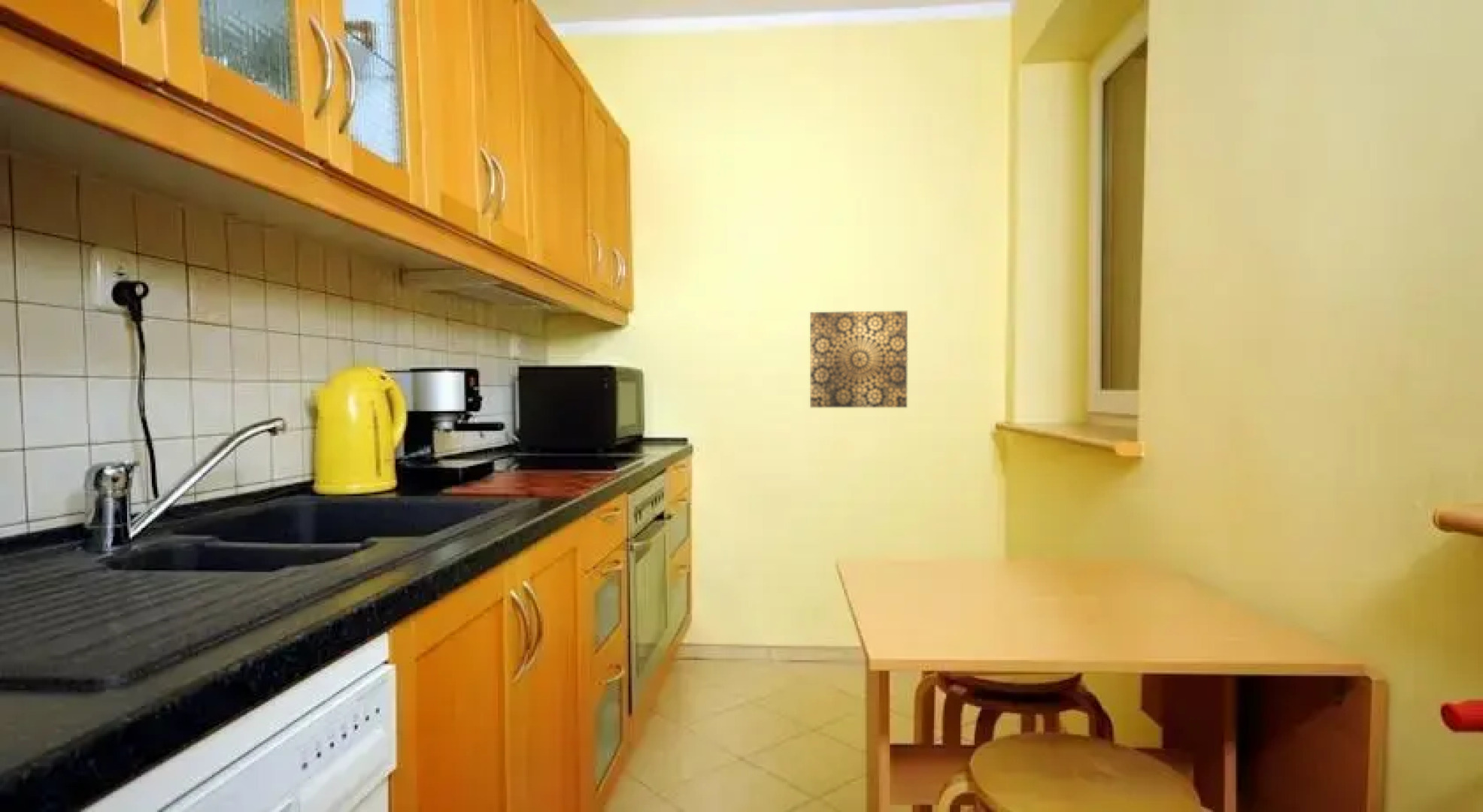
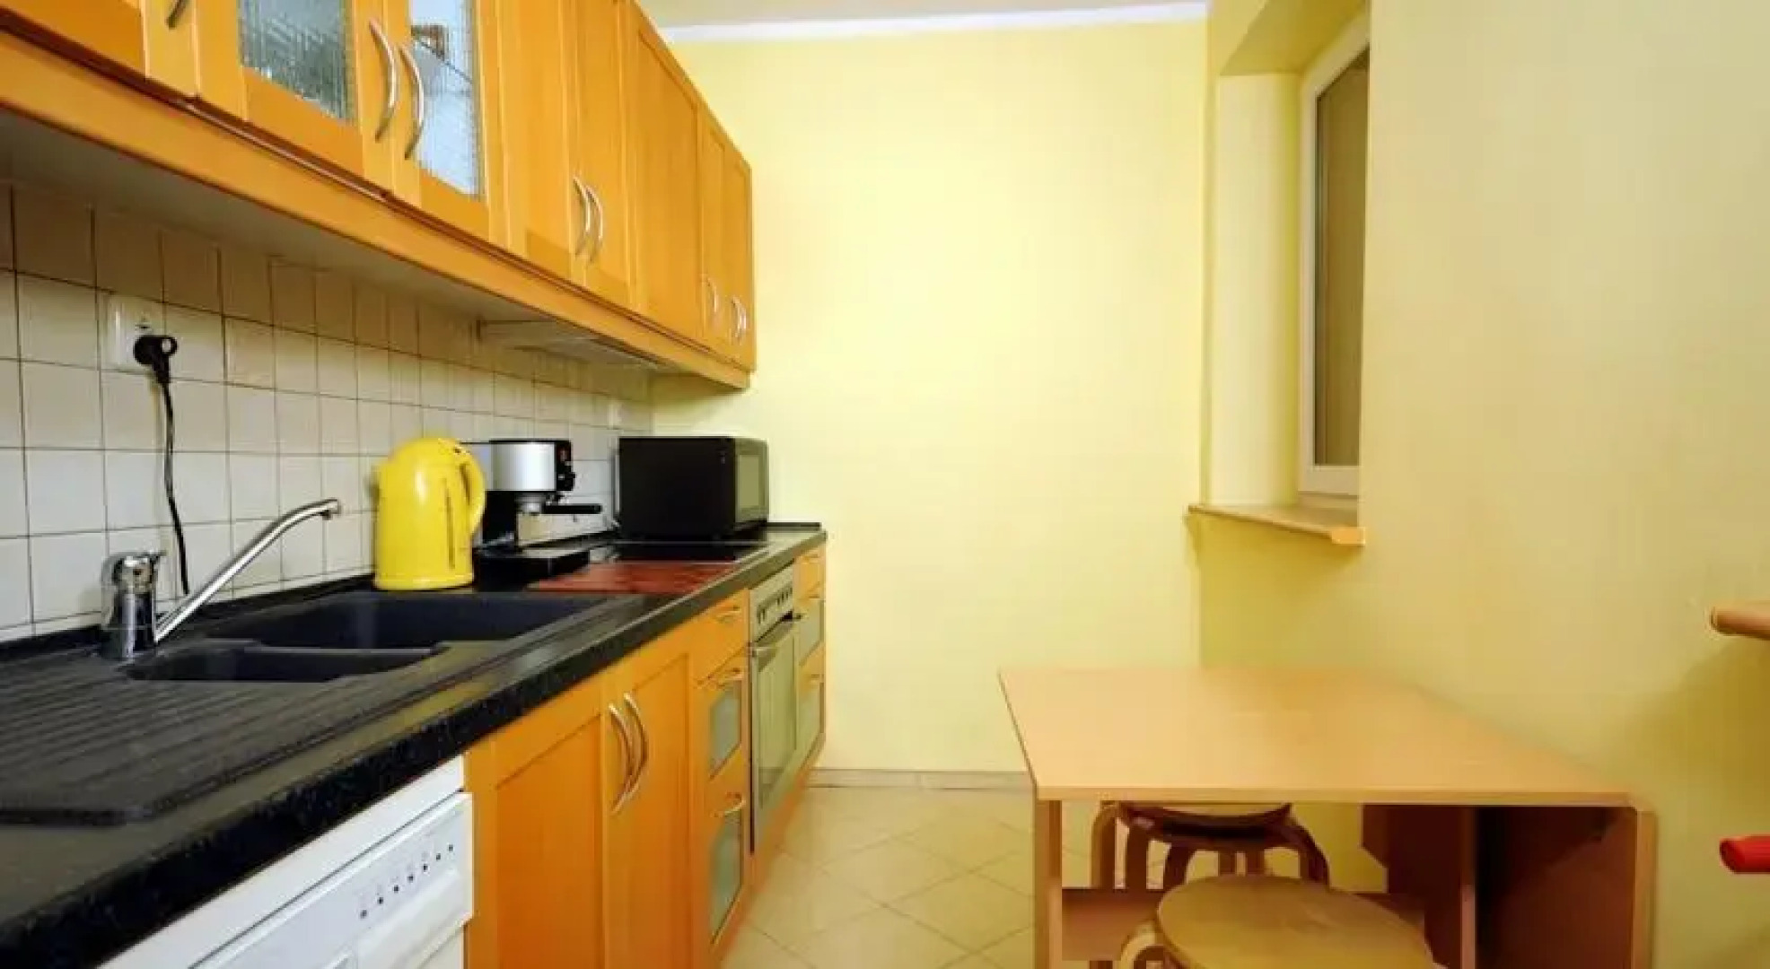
- wall art [809,311,908,408]
